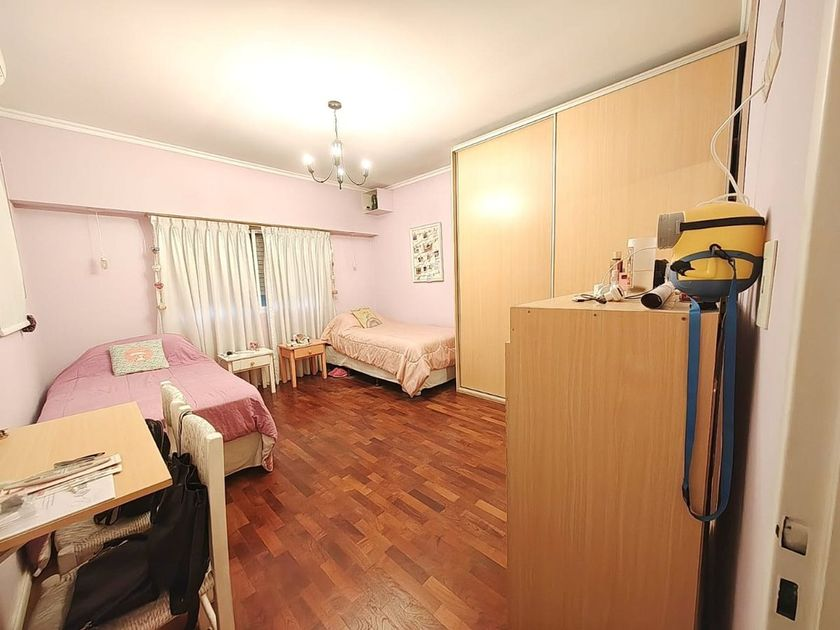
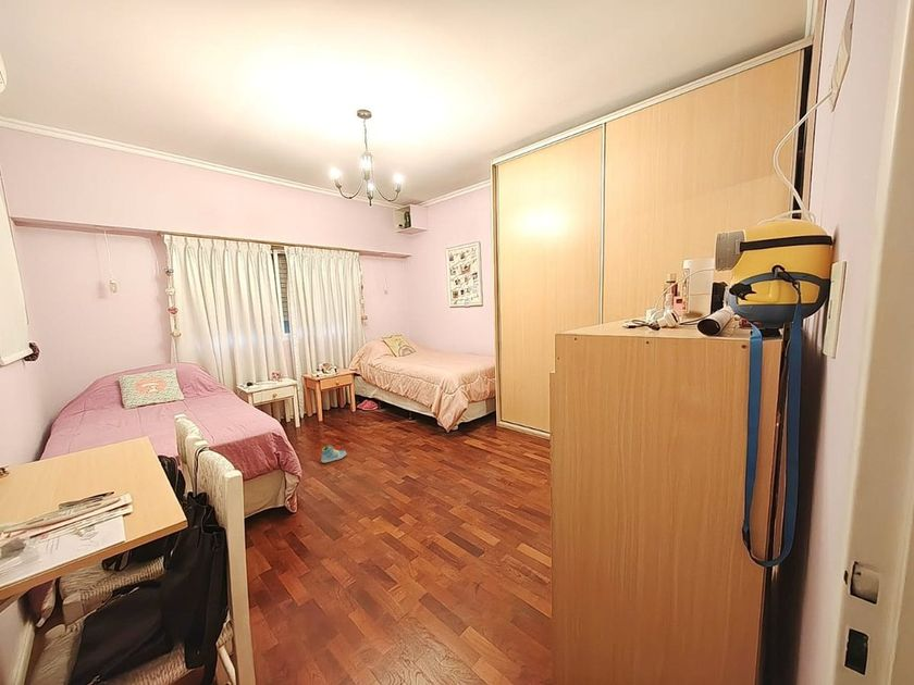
+ sneaker [320,444,347,464]
